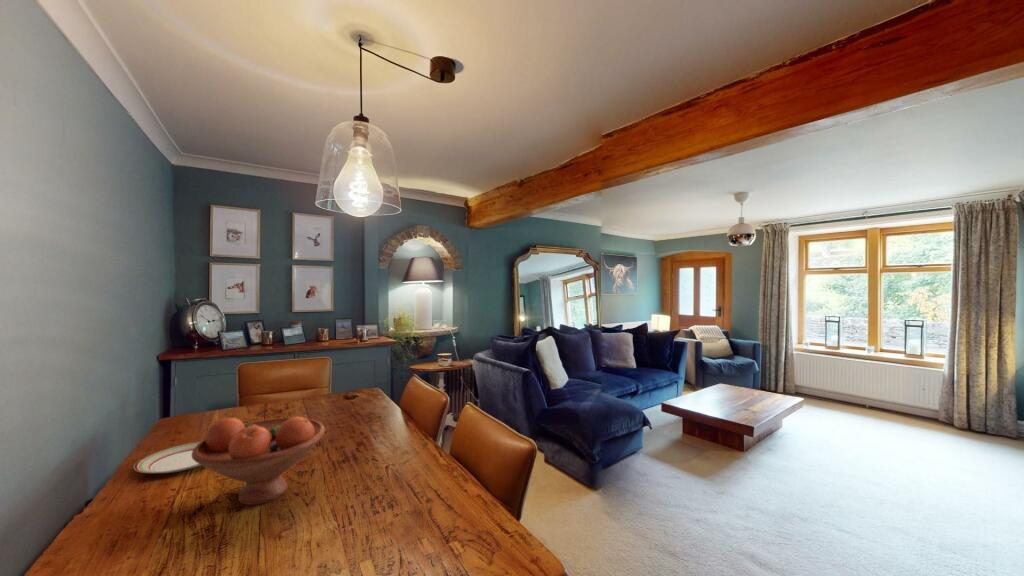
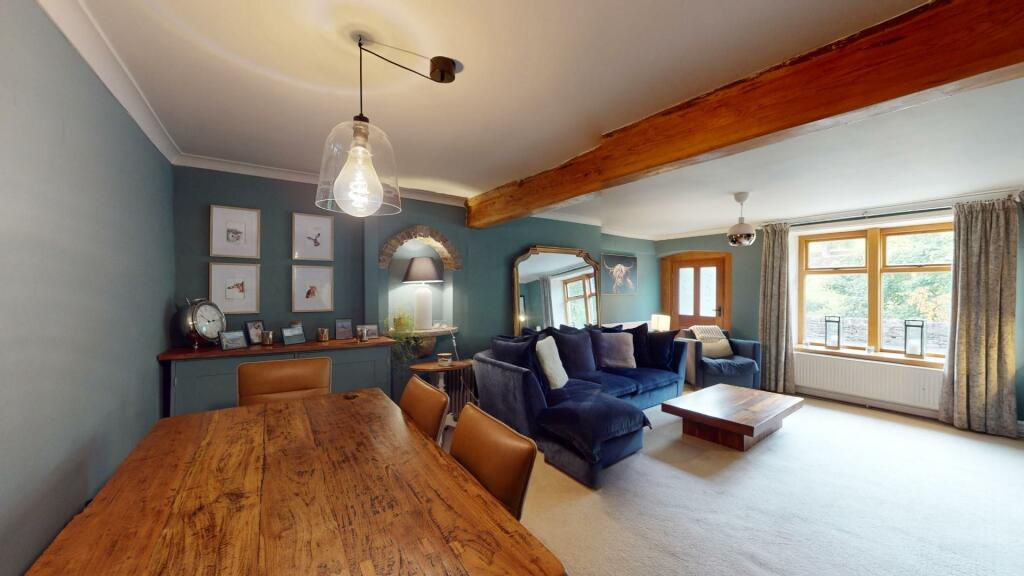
- plate [133,440,202,474]
- fruit bowl [192,416,326,506]
